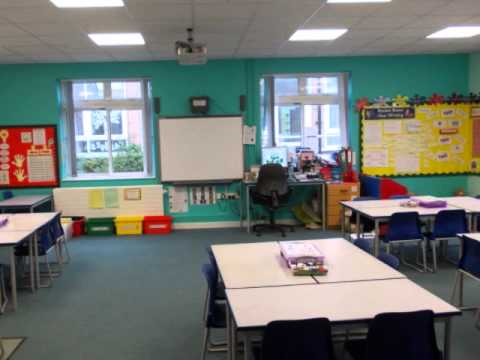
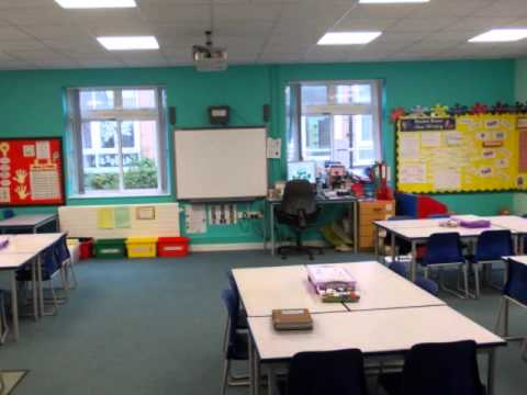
+ notebook [270,307,314,330]
